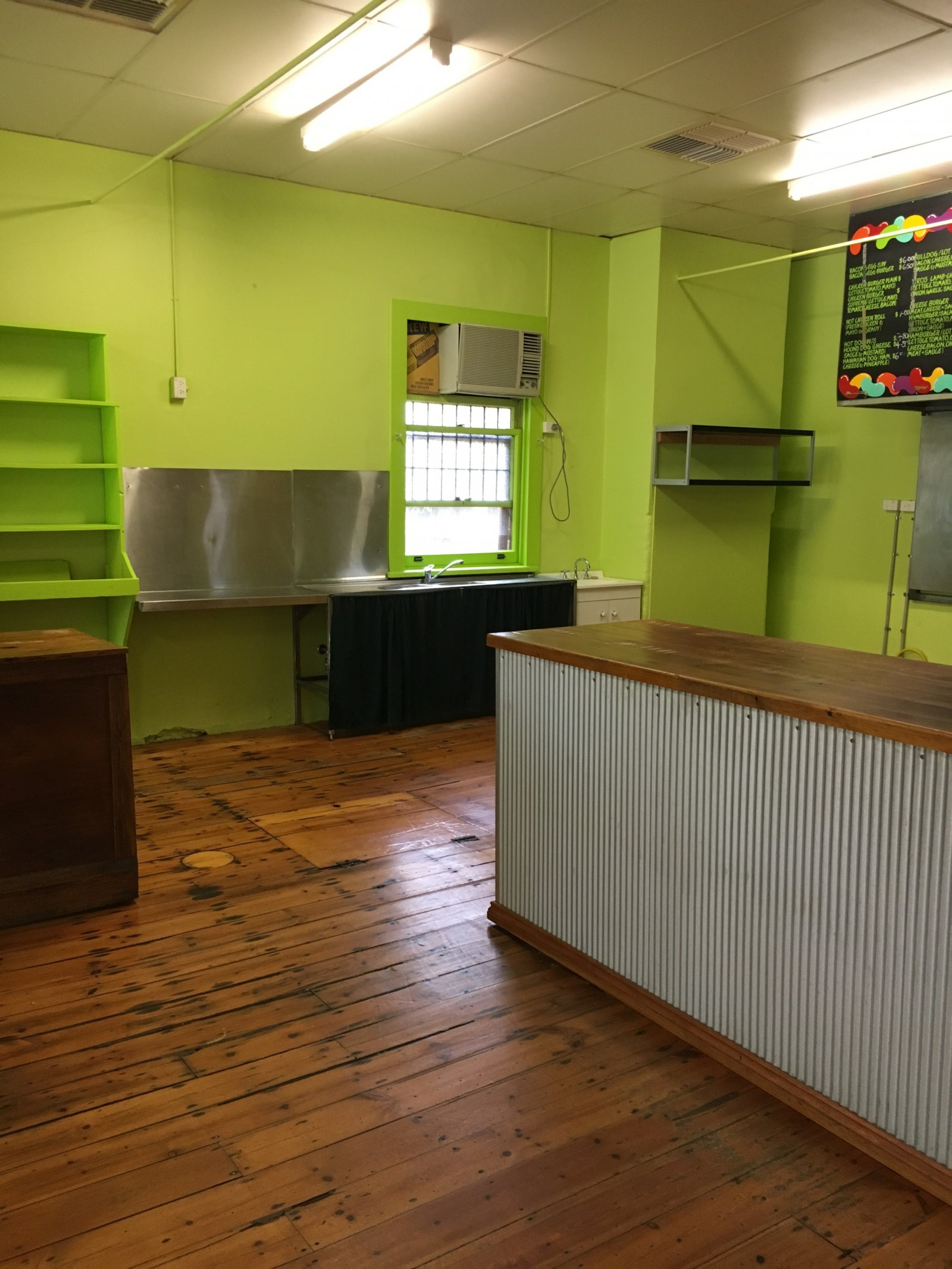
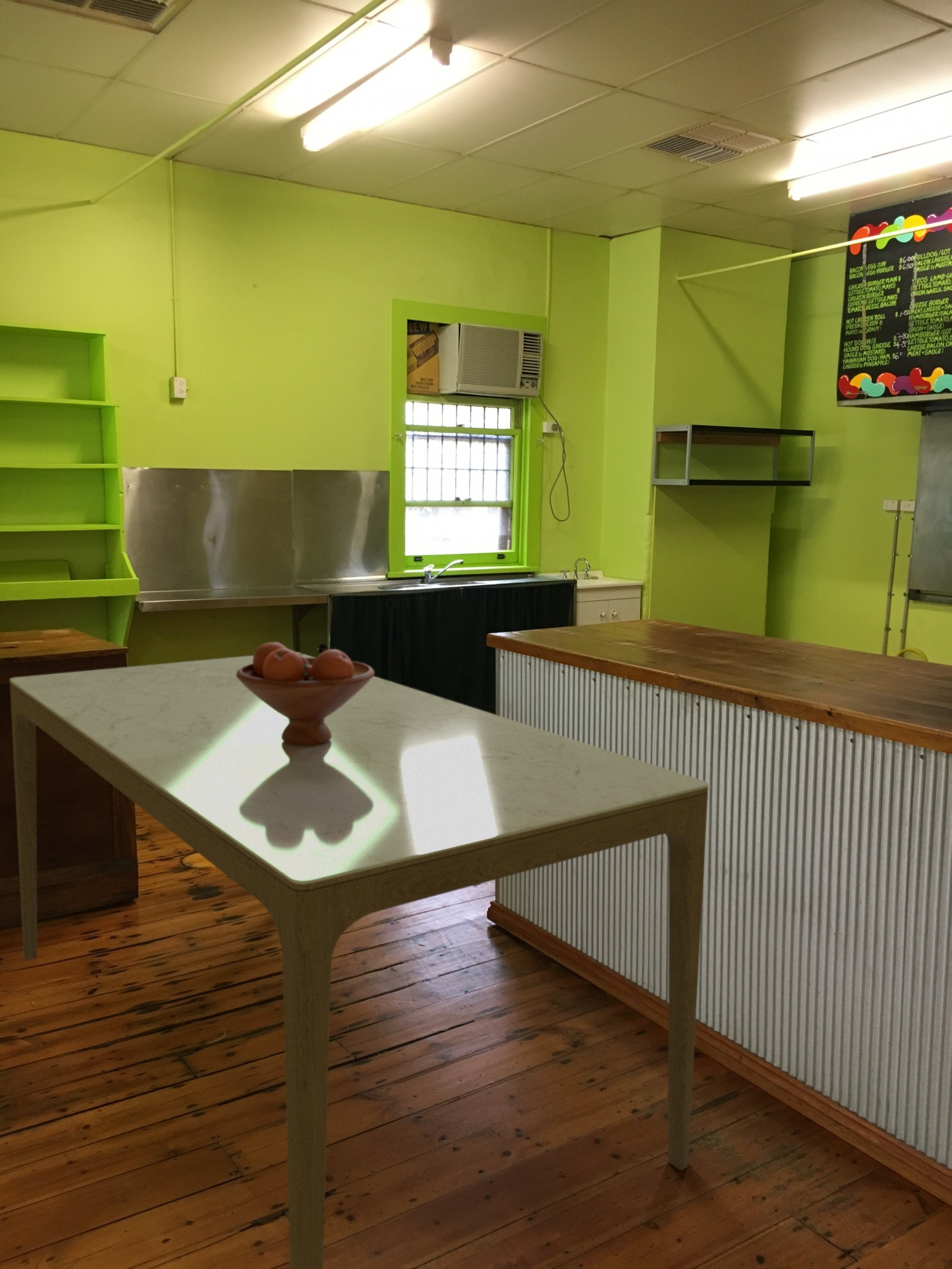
+ dining table [10,651,709,1269]
+ fruit bowl [236,641,375,745]
